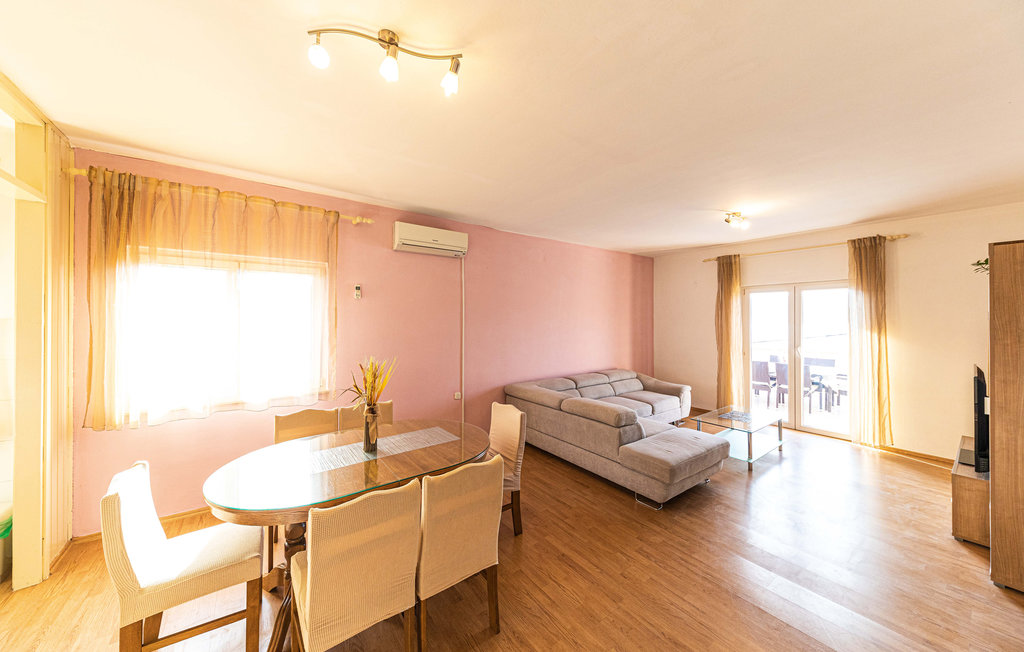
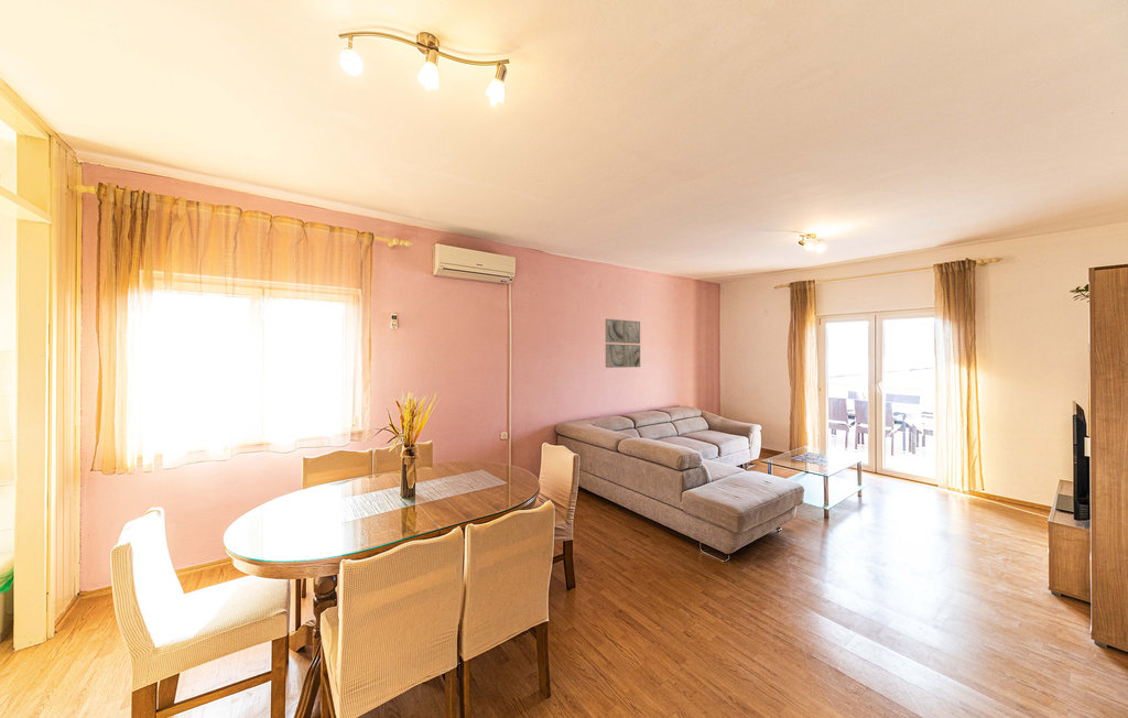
+ wall art [605,318,641,369]
